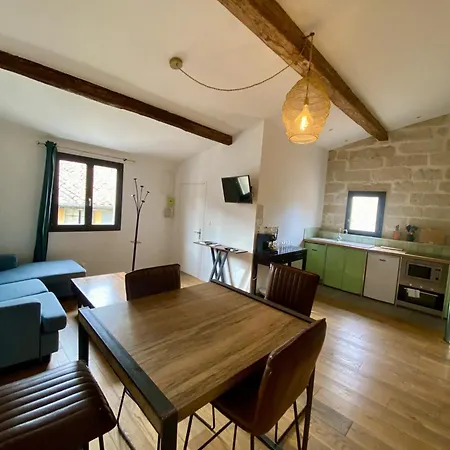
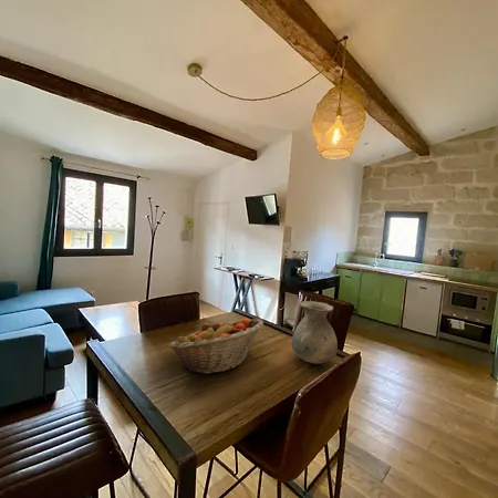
+ vase [291,300,339,364]
+ fruit basket [168,318,264,375]
